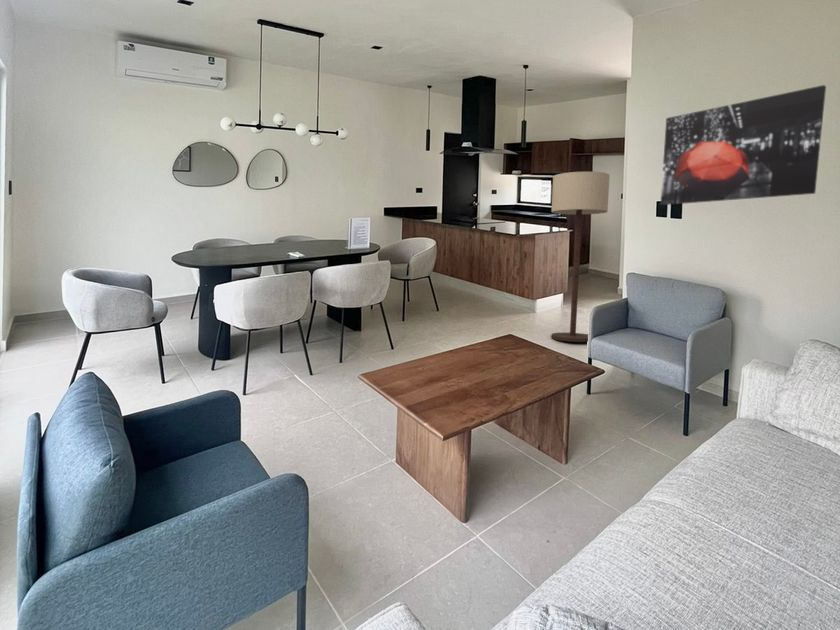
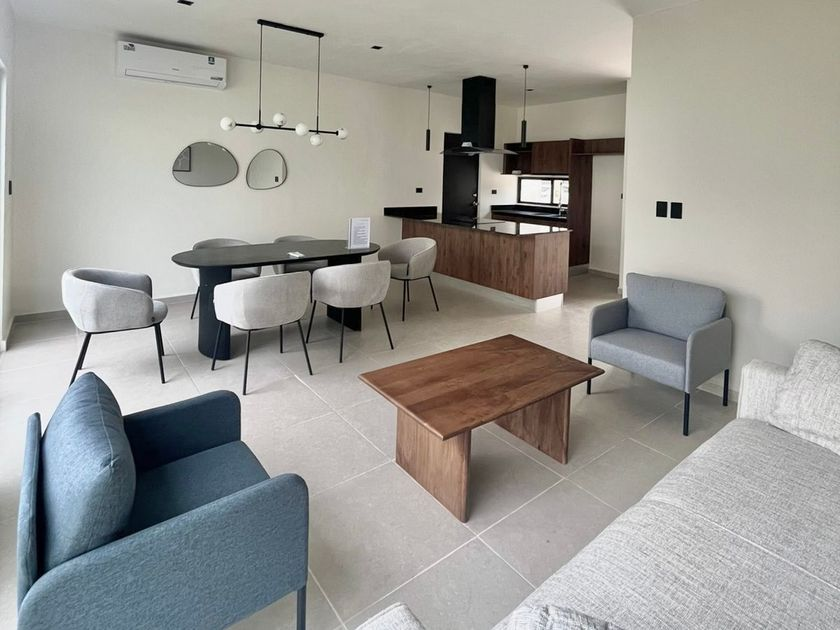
- wall art [659,84,827,206]
- floor lamp [550,171,611,343]
